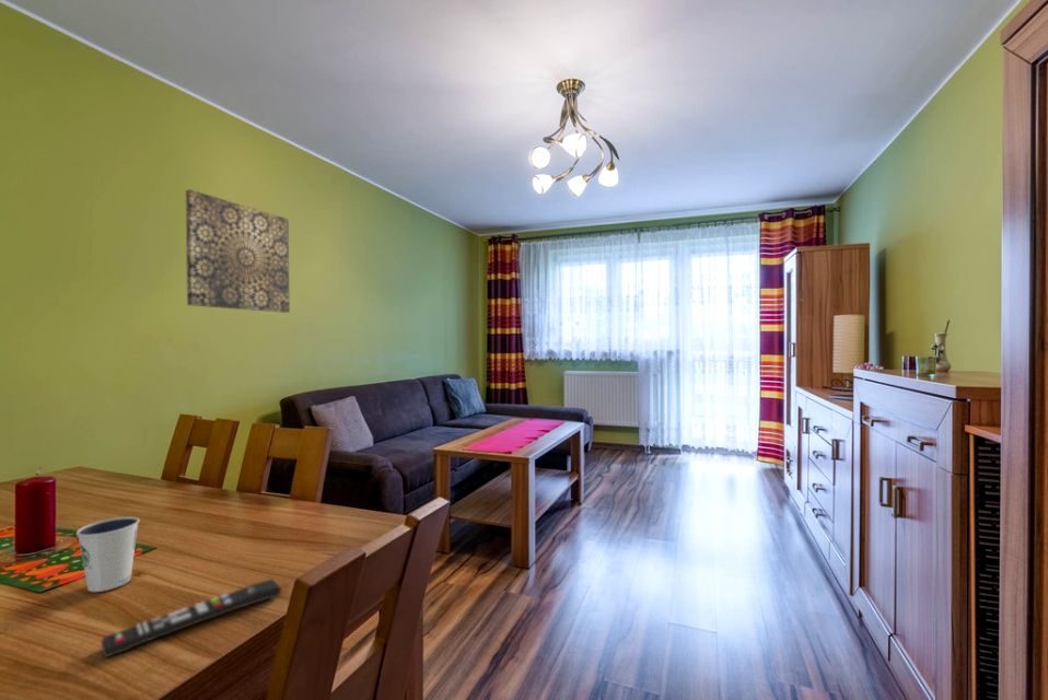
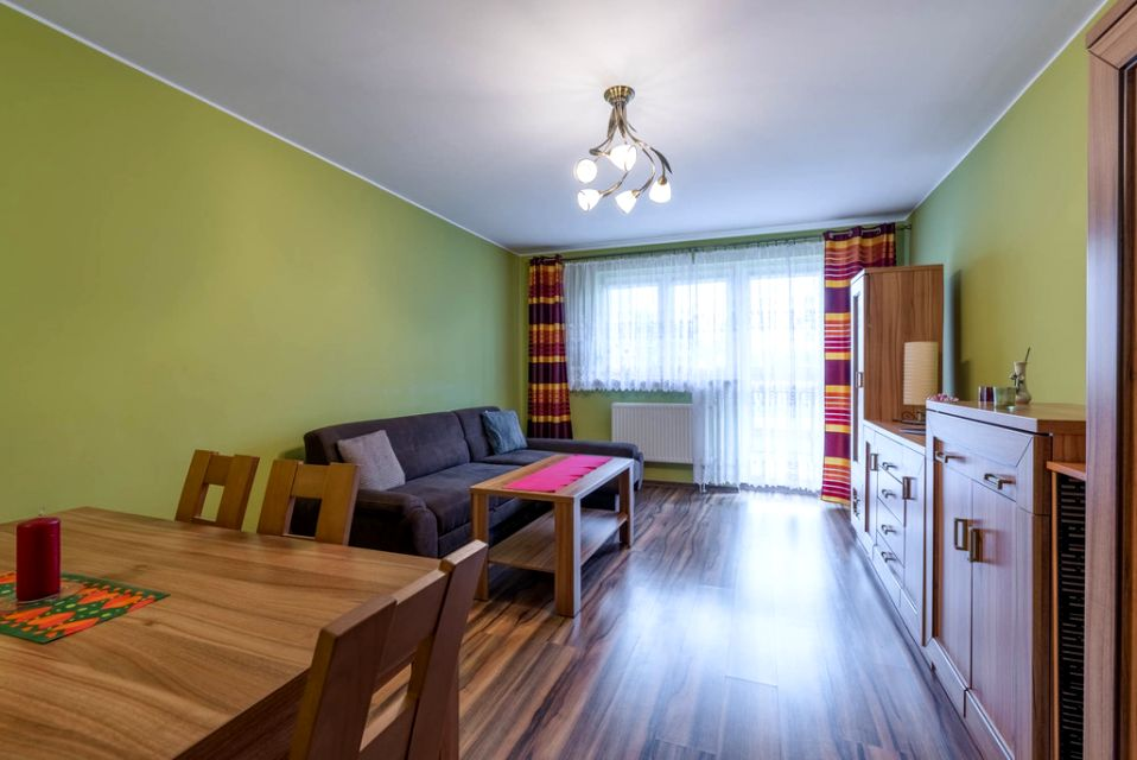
- remote control [101,579,283,658]
- dixie cup [75,515,140,593]
- wall art [184,188,291,314]
